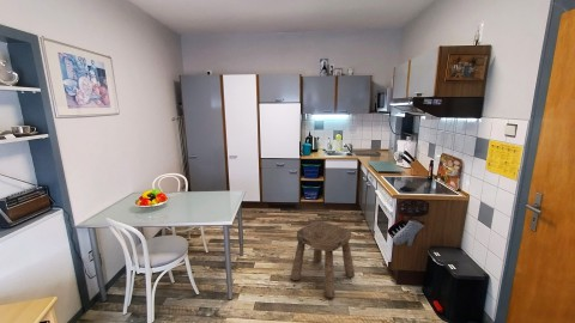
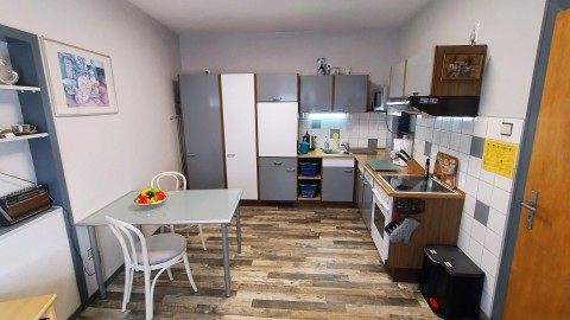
- stool [290,220,356,299]
